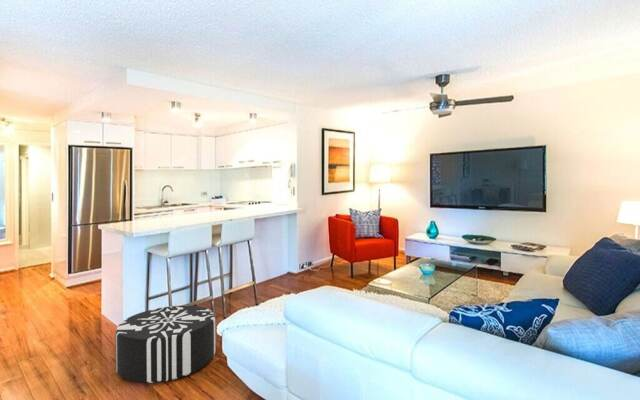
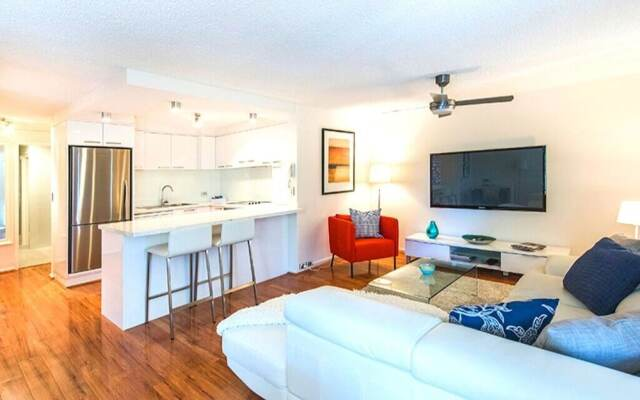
- pouf [115,305,216,384]
